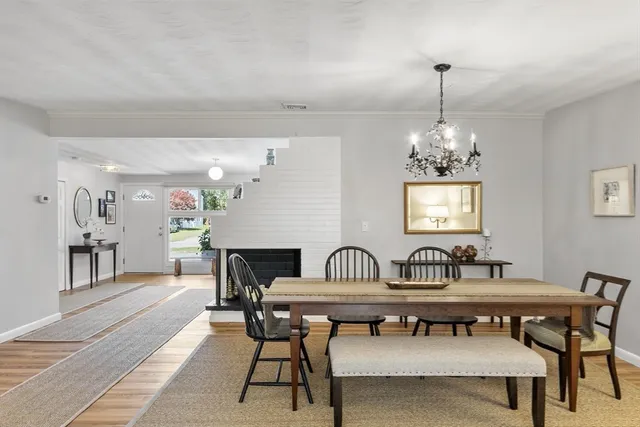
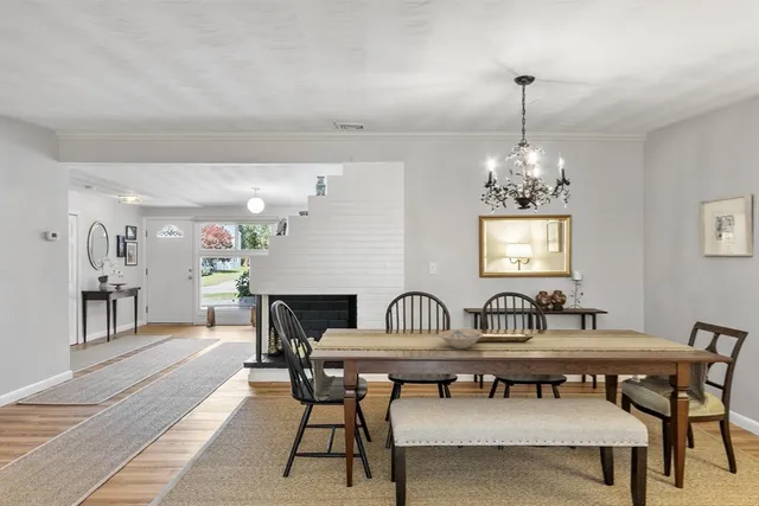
+ bowl [436,328,484,350]
